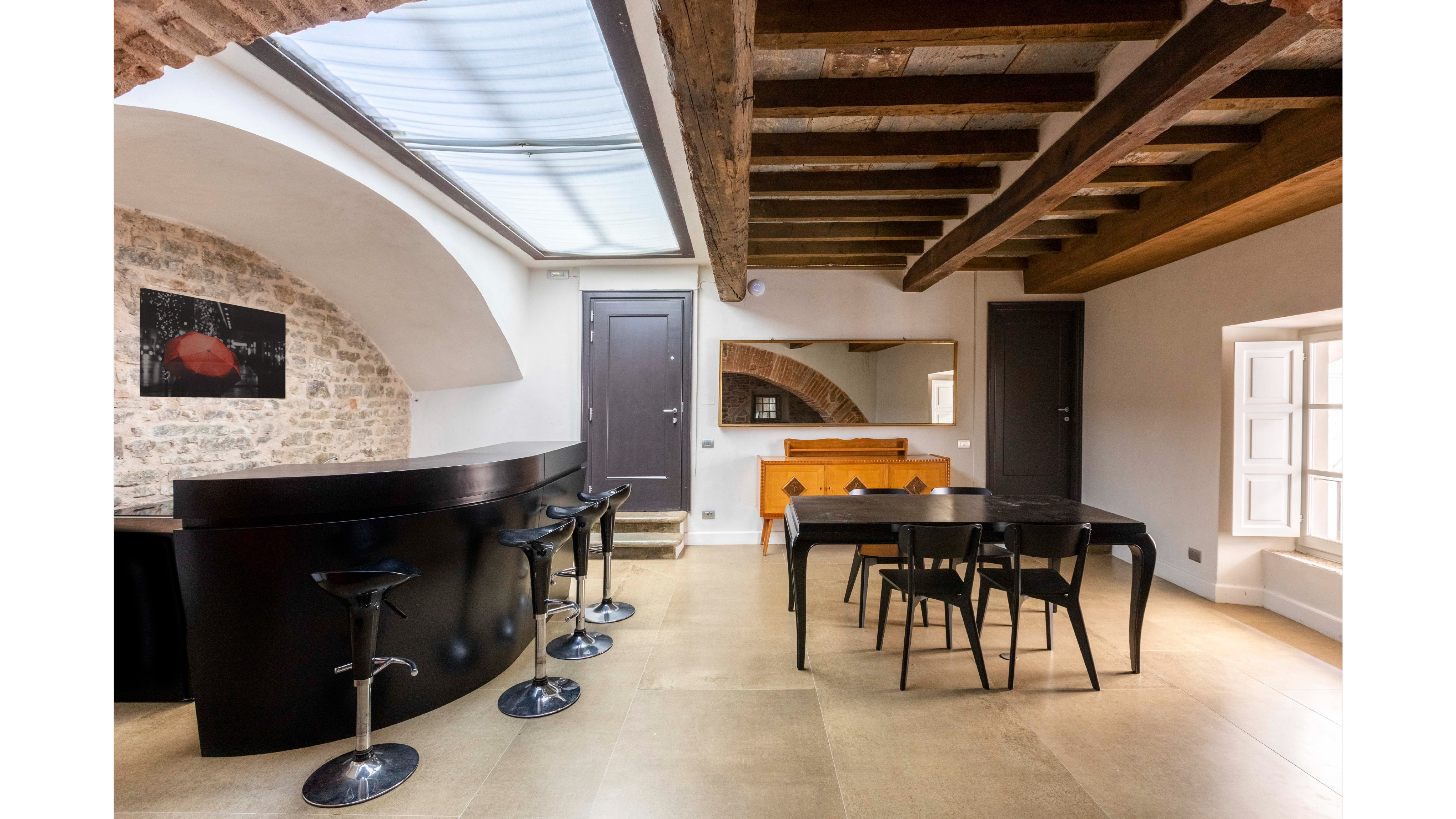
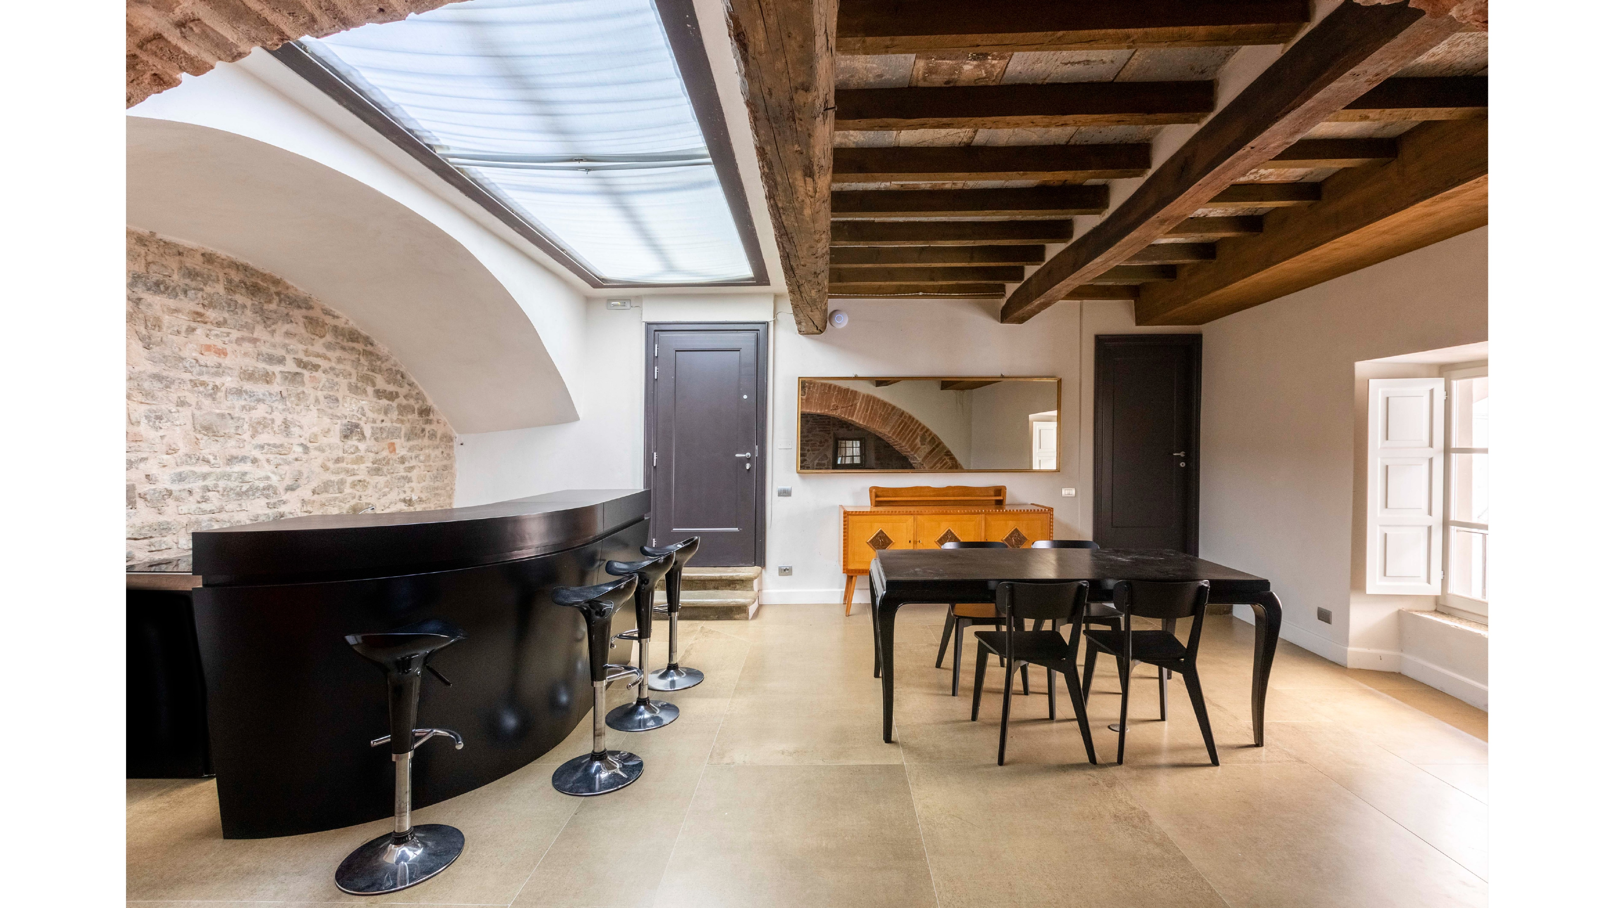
- wall art [139,288,286,399]
